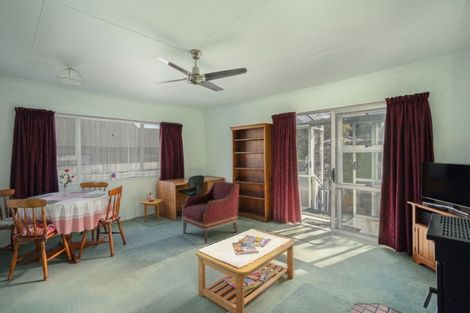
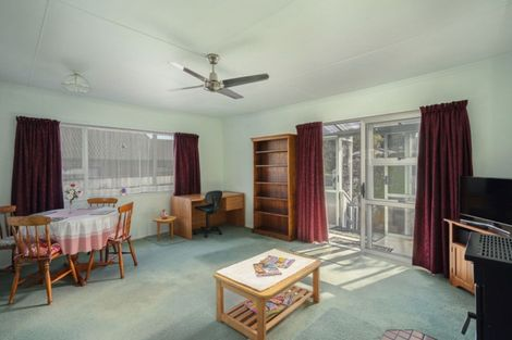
- armchair [181,180,240,244]
